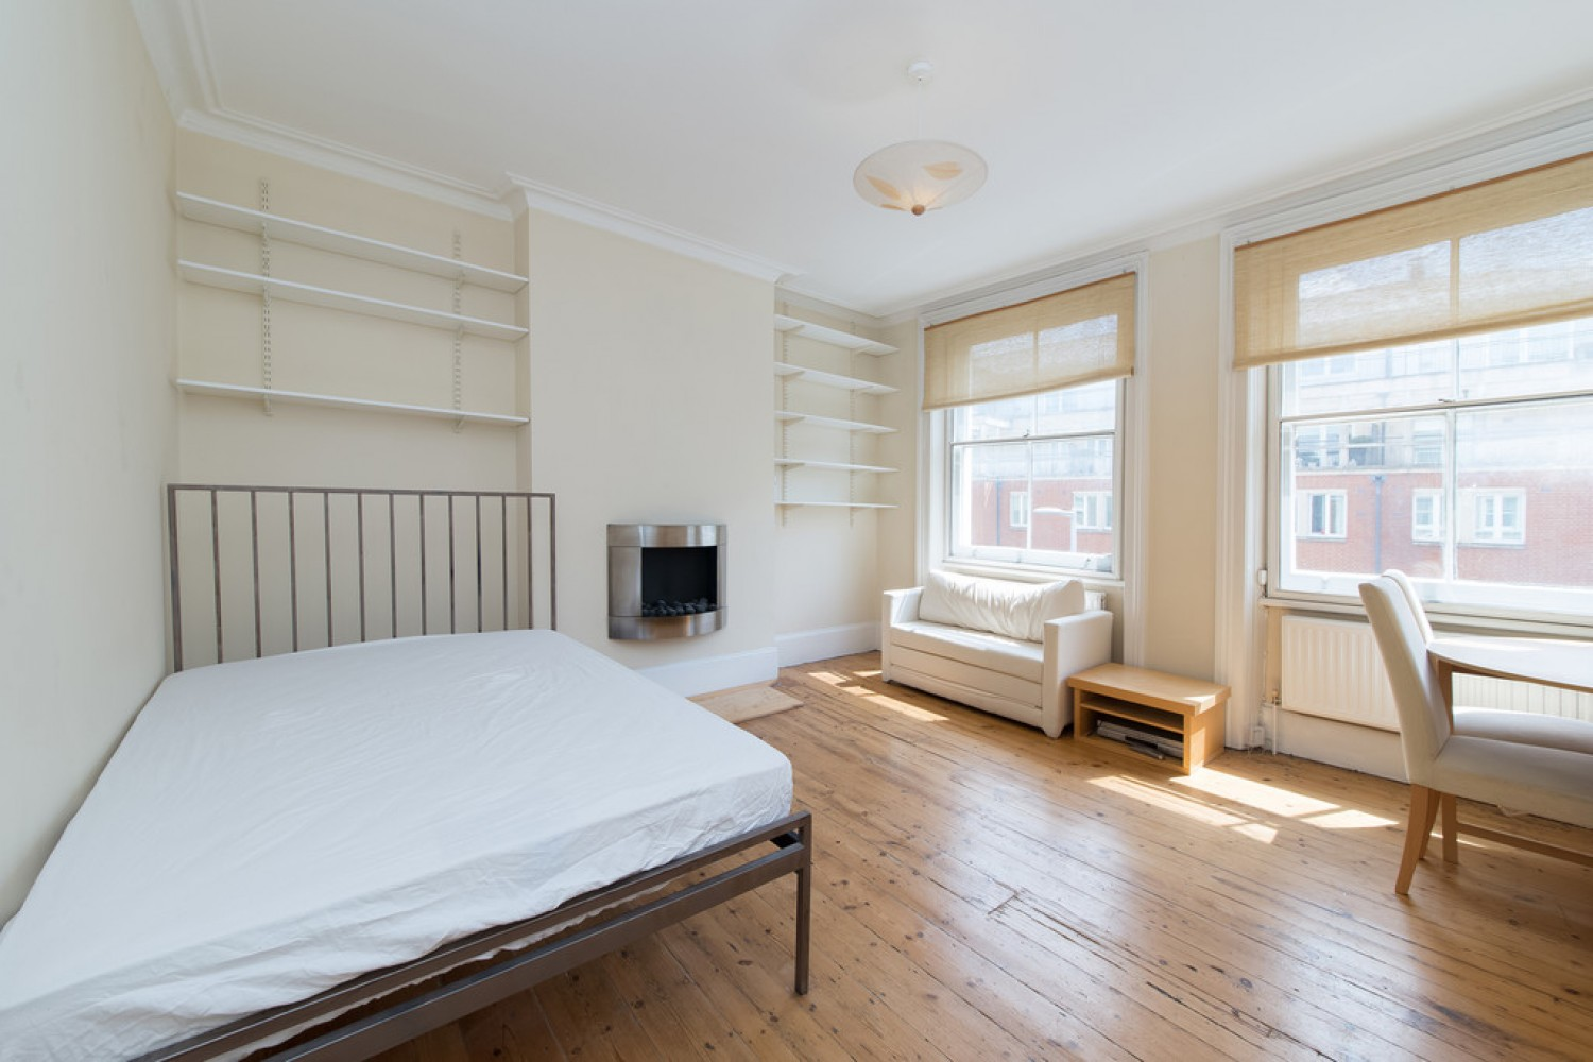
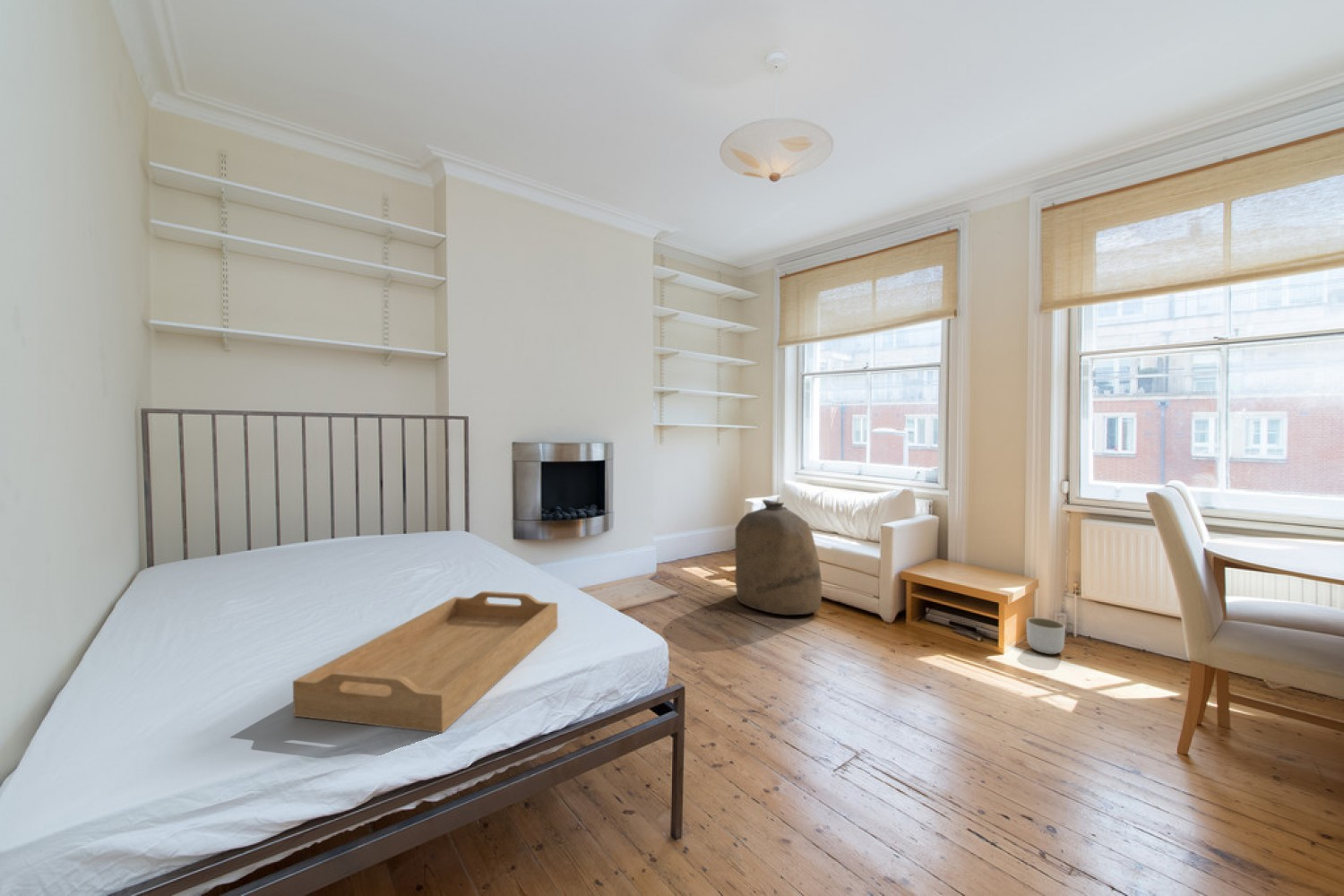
+ planter [1026,616,1066,655]
+ bag [734,499,823,616]
+ serving tray [292,590,558,734]
